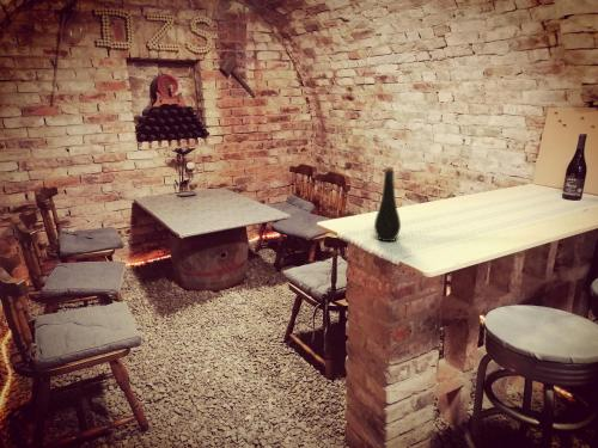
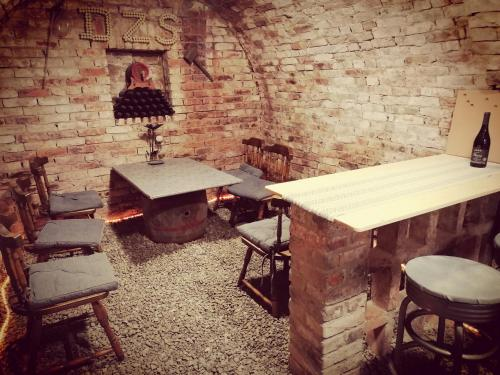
- bottle [373,166,402,243]
